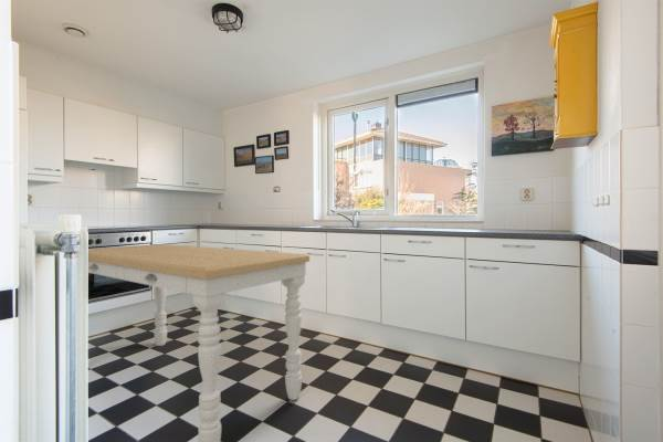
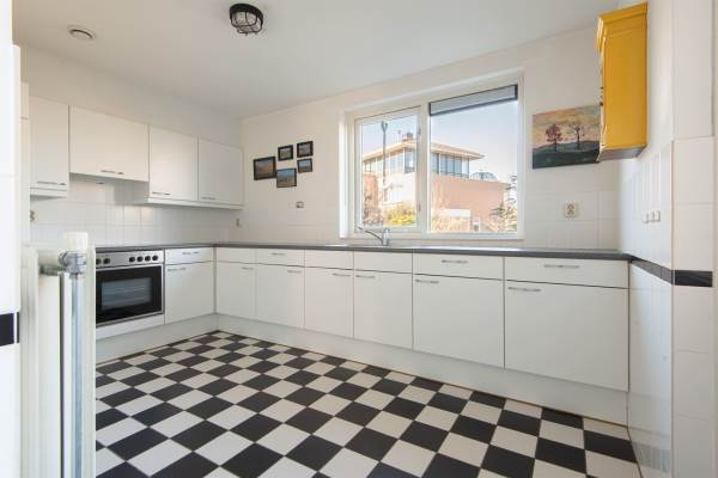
- dining table [87,243,311,442]
